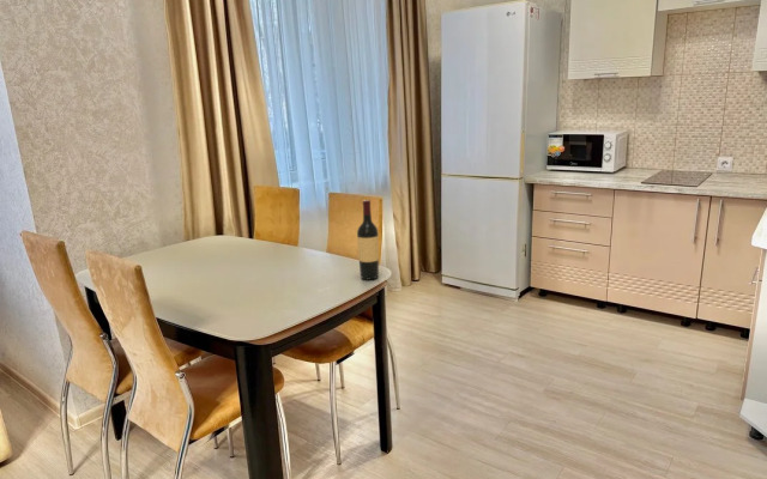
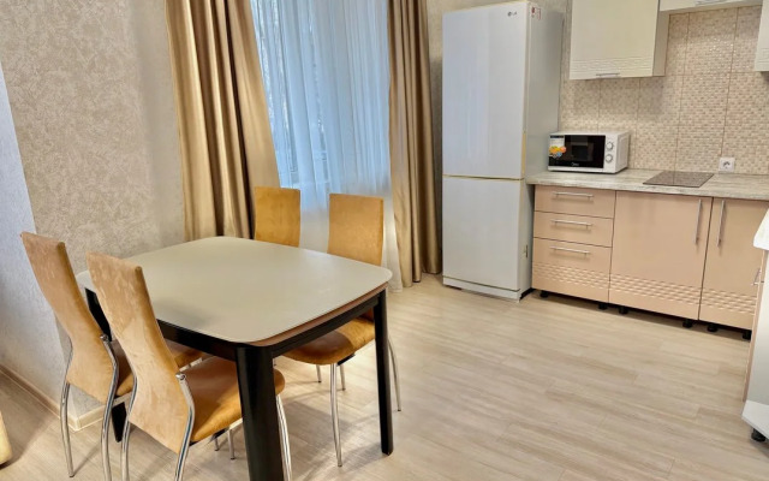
- wine bottle [356,199,380,281]
